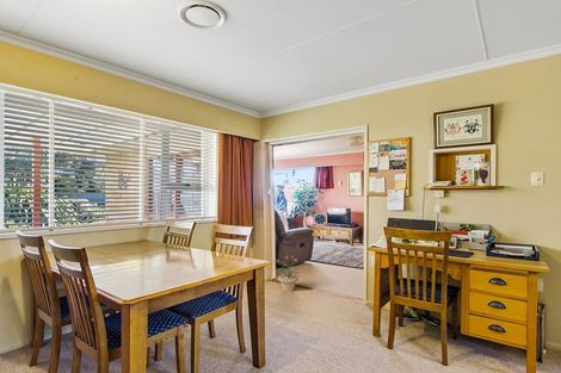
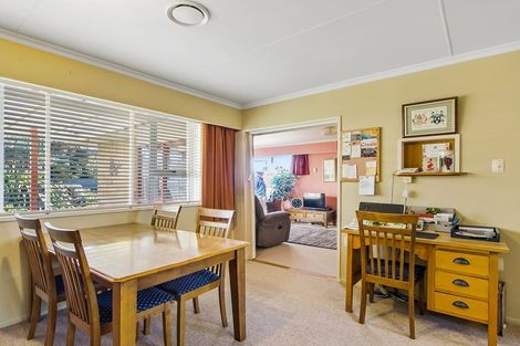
- potted plant [273,255,300,292]
